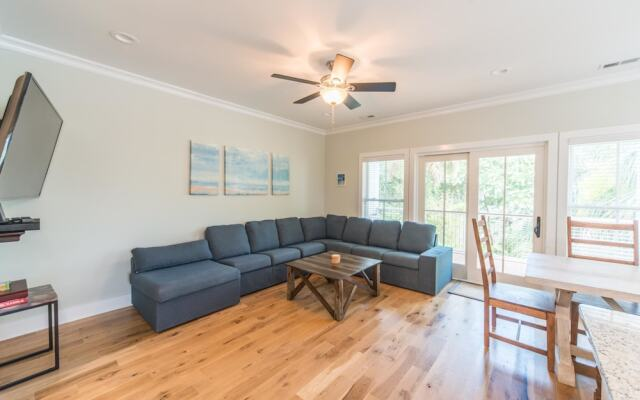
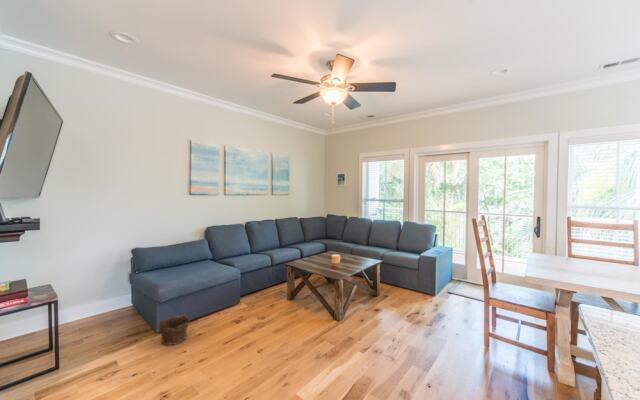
+ clay pot [157,314,191,346]
